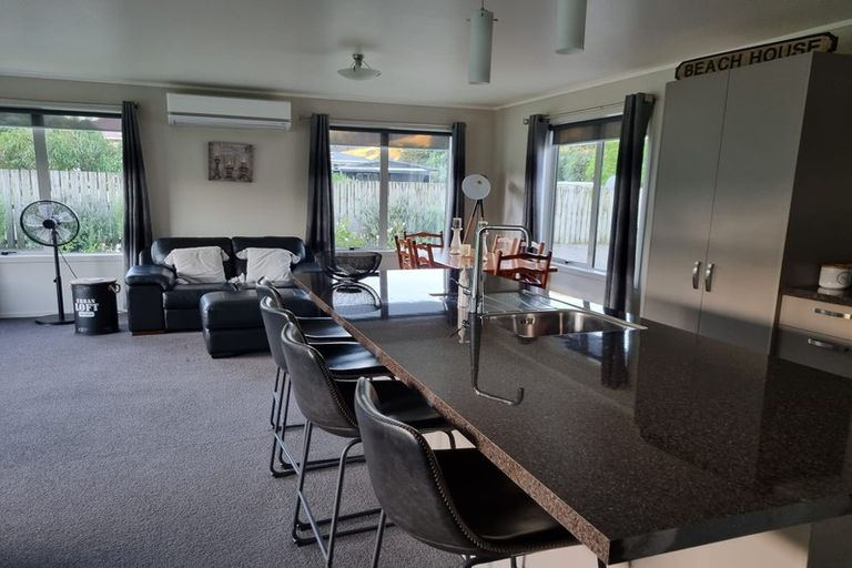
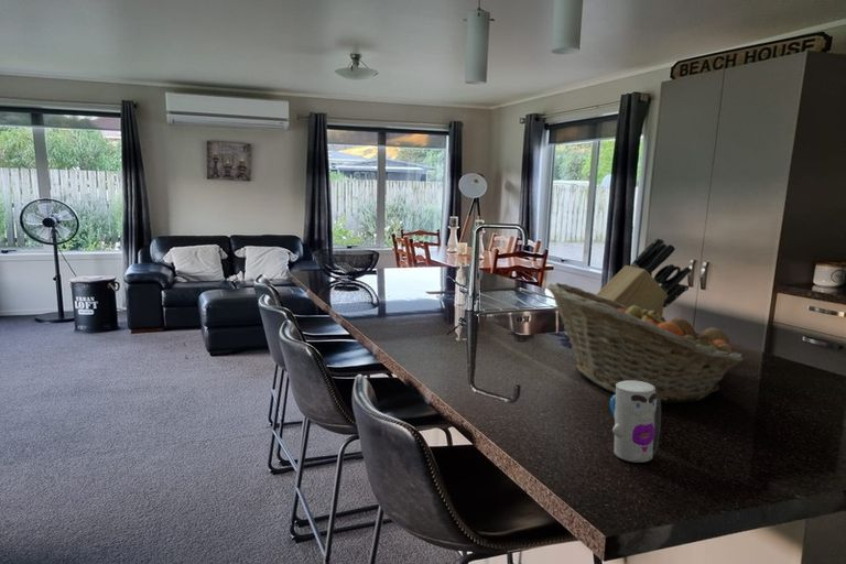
+ toy [609,380,662,464]
+ fruit basket [546,281,745,404]
+ knife block [596,237,693,317]
